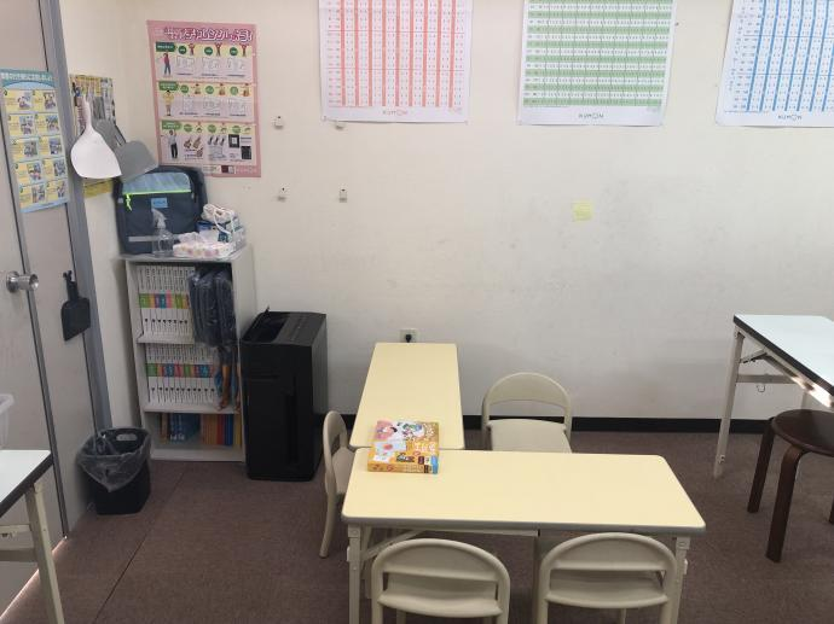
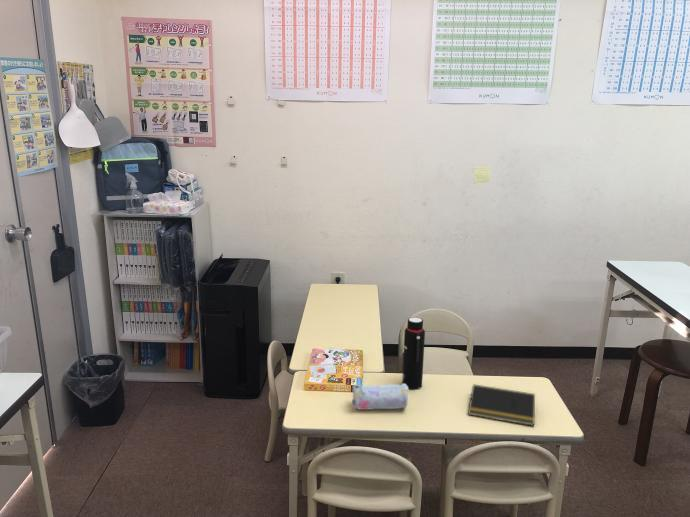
+ pencil case [351,384,410,411]
+ notepad [467,383,536,427]
+ water bottle [401,316,426,390]
